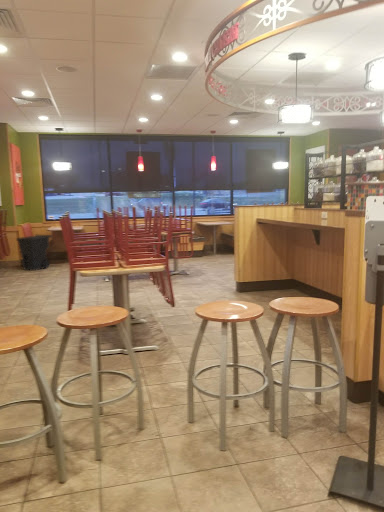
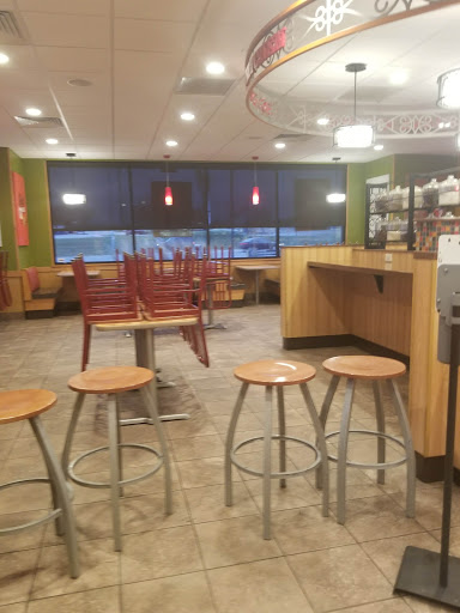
- trash can [15,234,54,272]
